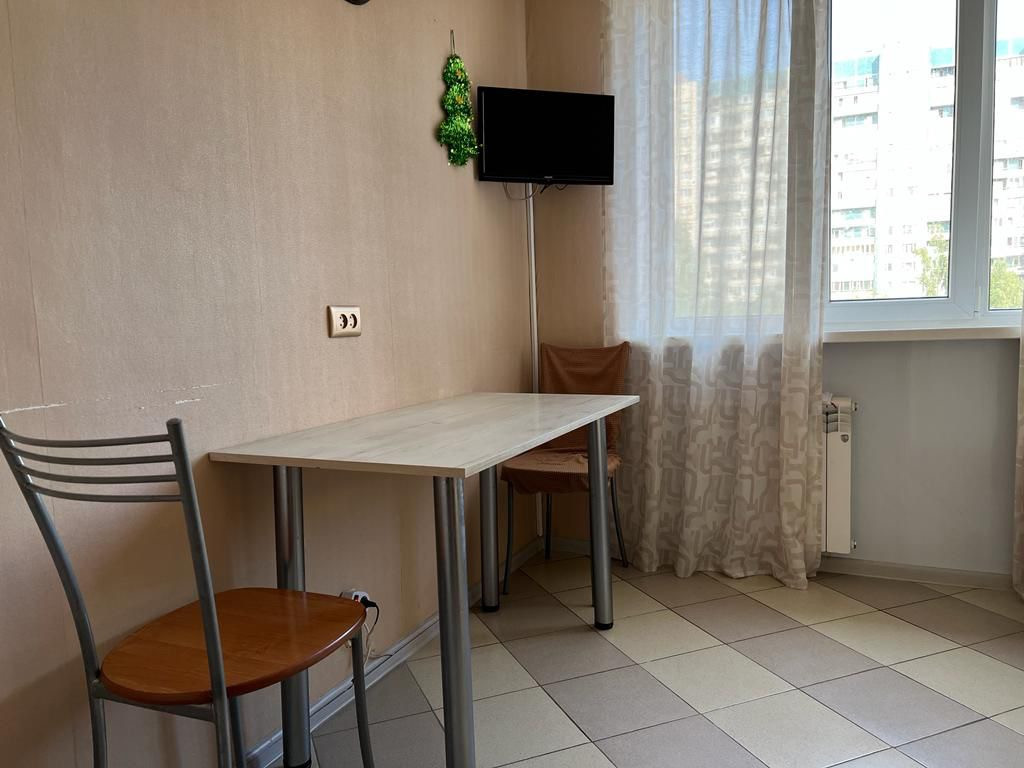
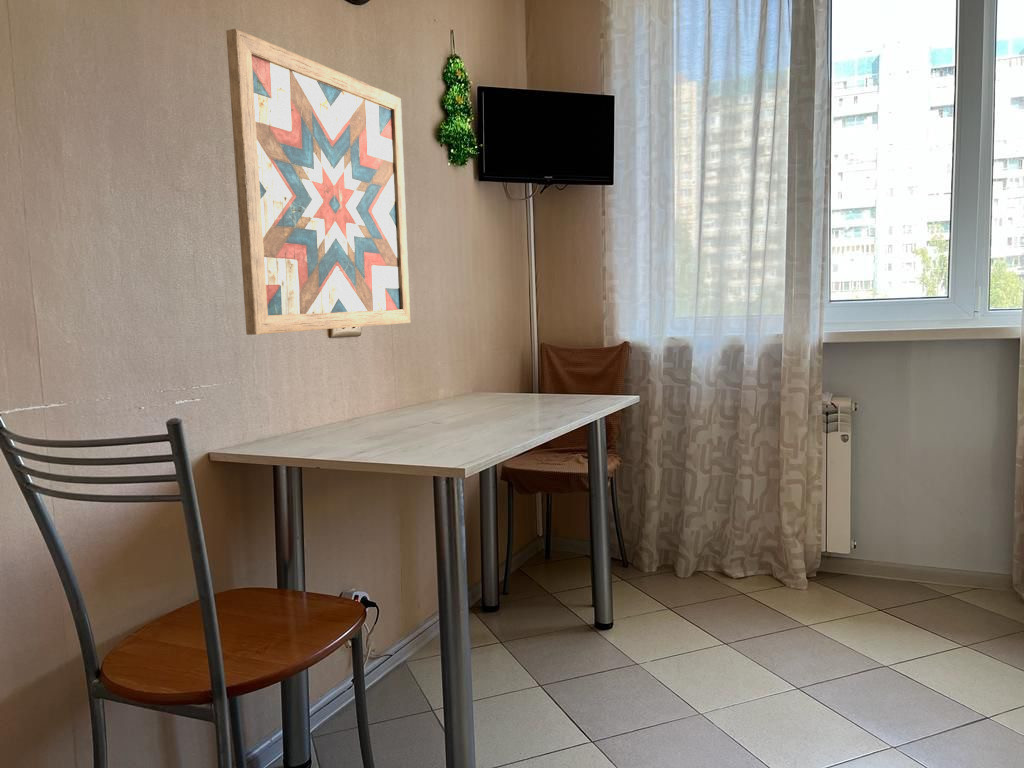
+ wall art [225,28,411,336]
